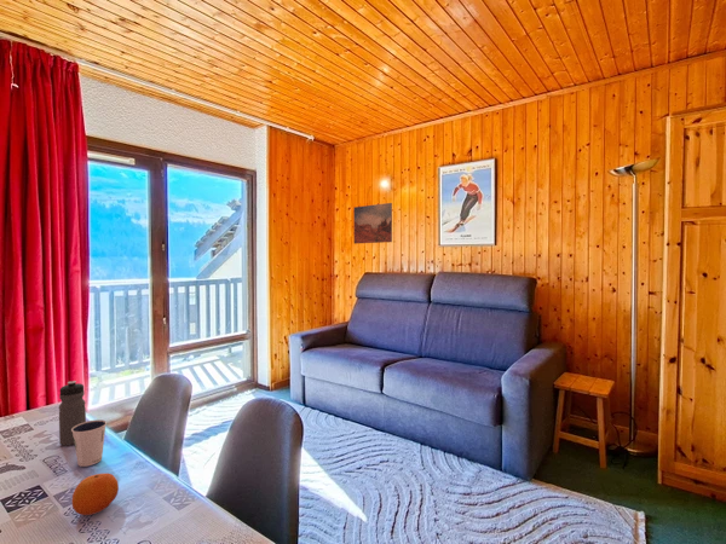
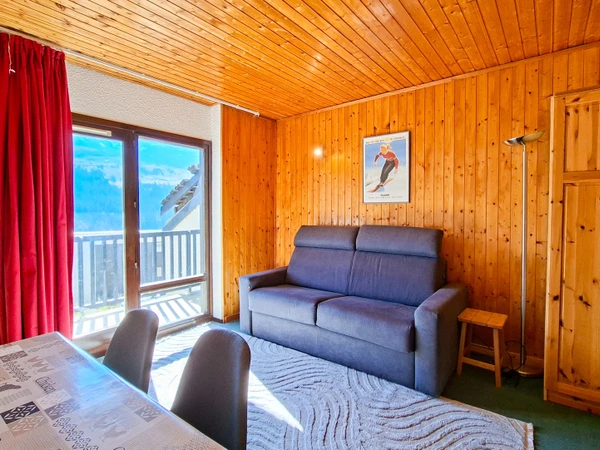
- wall art [353,202,393,245]
- fruit [70,473,120,516]
- water bottle [58,380,87,447]
- dixie cup [71,418,108,468]
